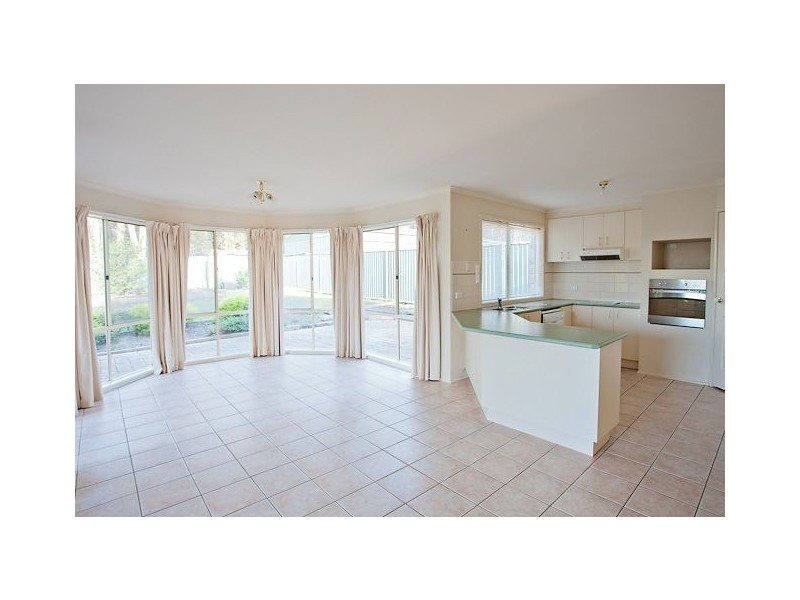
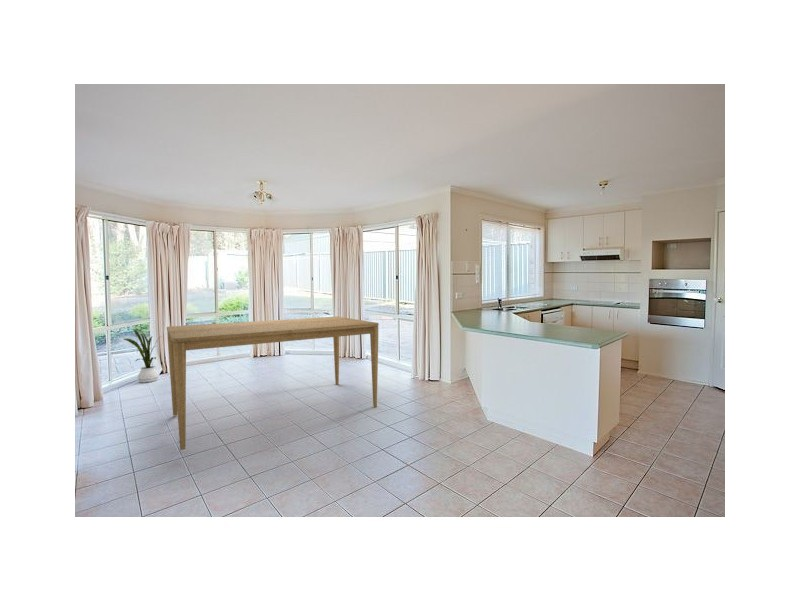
+ house plant [123,328,161,384]
+ dining table [166,316,380,451]
